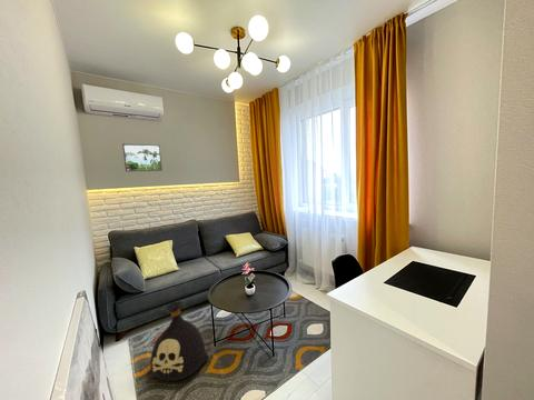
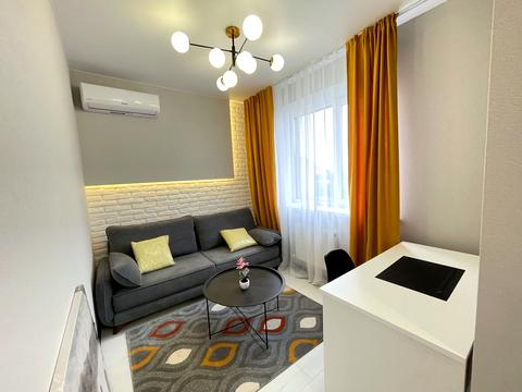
- bag [149,301,210,382]
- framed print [121,142,164,172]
